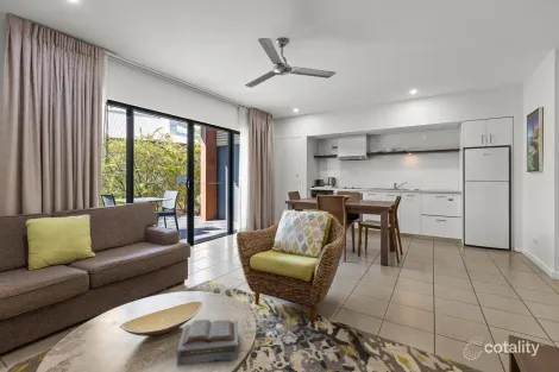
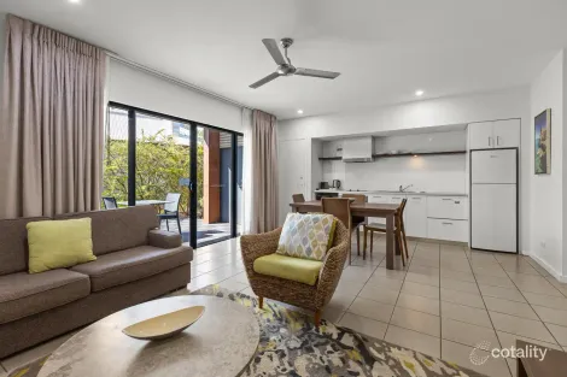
- bible [175,319,239,367]
